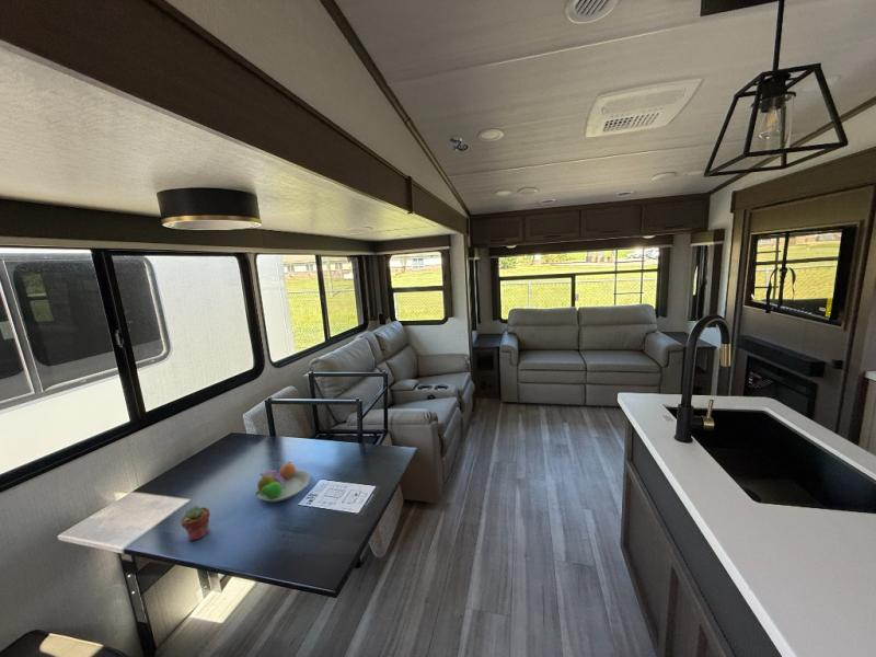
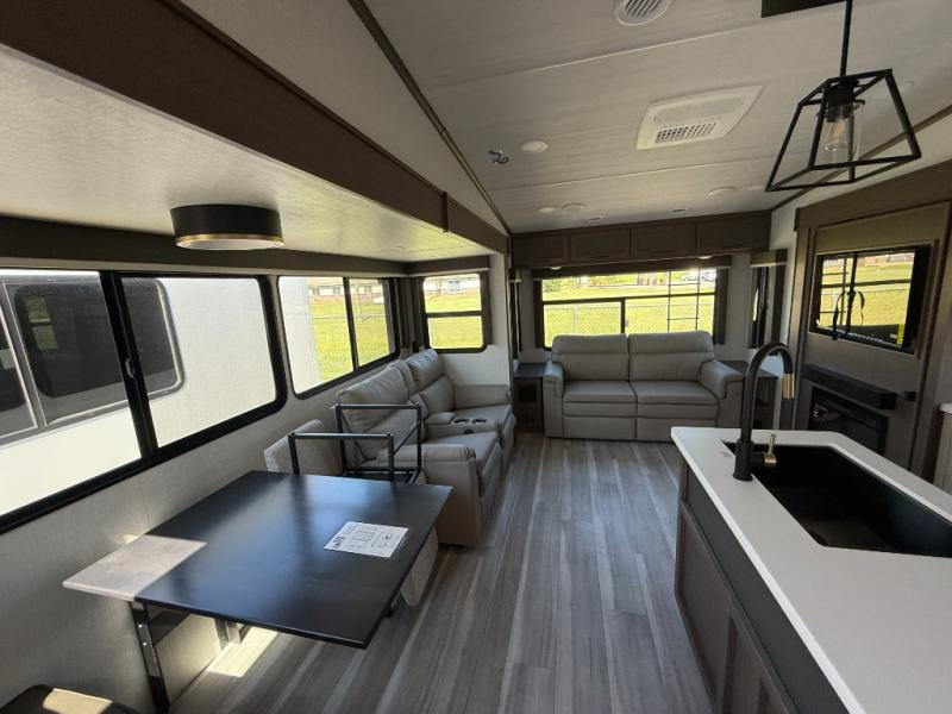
- fruit bowl [254,461,311,503]
- potted succulent [180,505,211,542]
